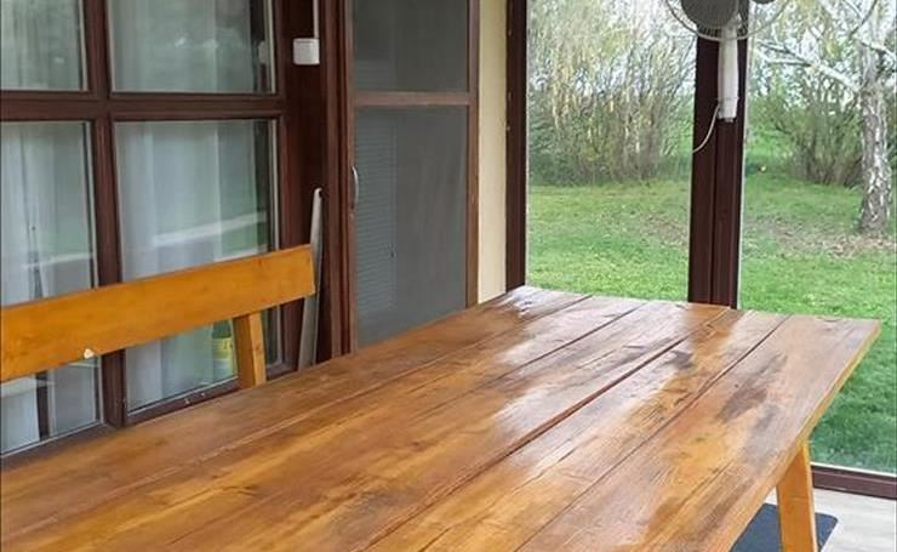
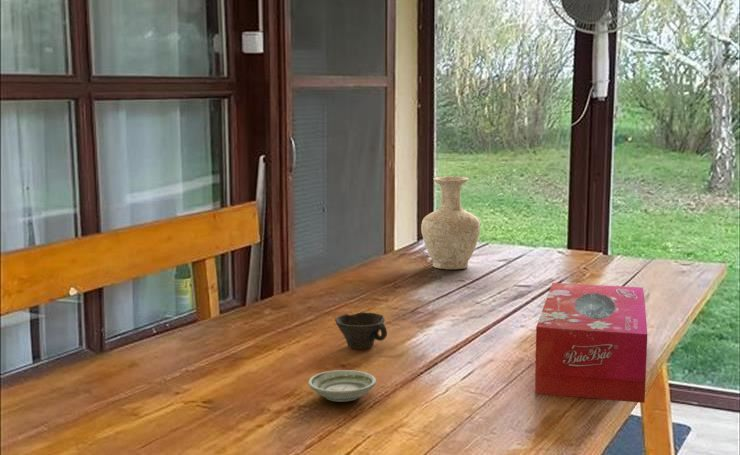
+ saucer [307,369,377,403]
+ tissue box [534,282,648,404]
+ cup [334,311,388,350]
+ vase [420,176,481,270]
